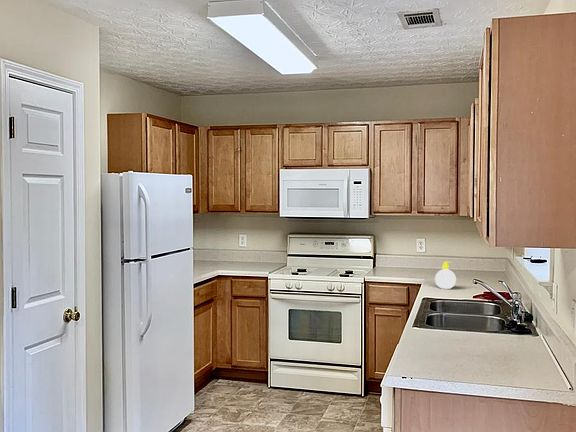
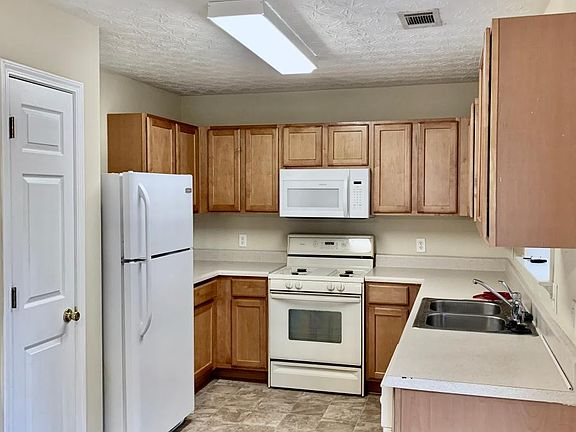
- soap bottle [434,261,457,290]
